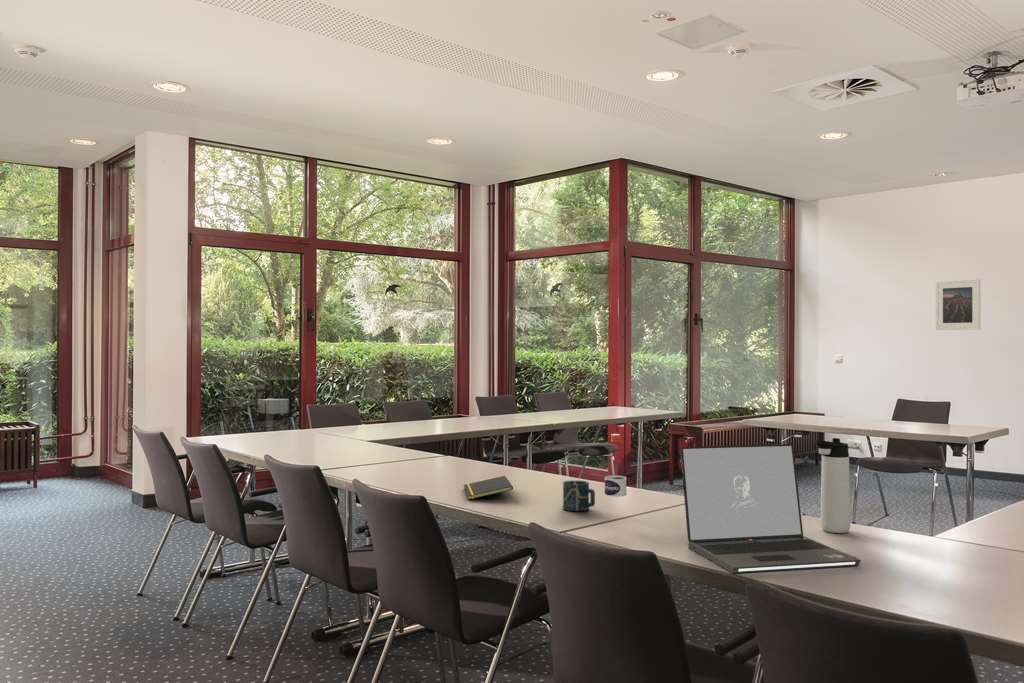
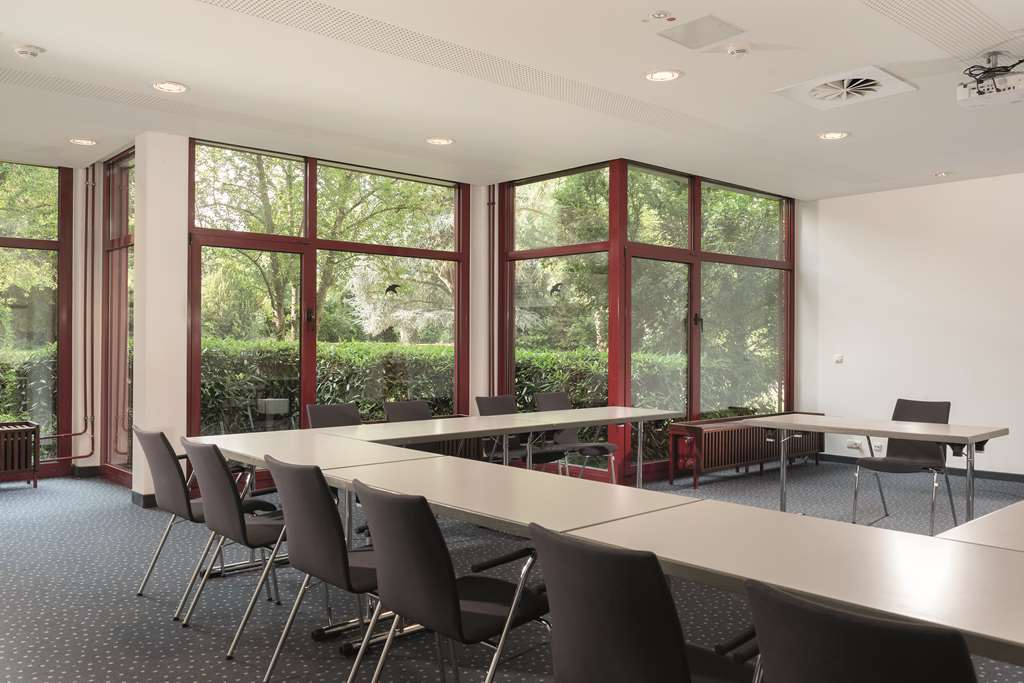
- laptop [679,443,861,574]
- notepad [463,475,514,501]
- thermos bottle [814,437,851,534]
- water bottle [603,433,628,498]
- cup [562,479,596,512]
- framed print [935,279,981,331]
